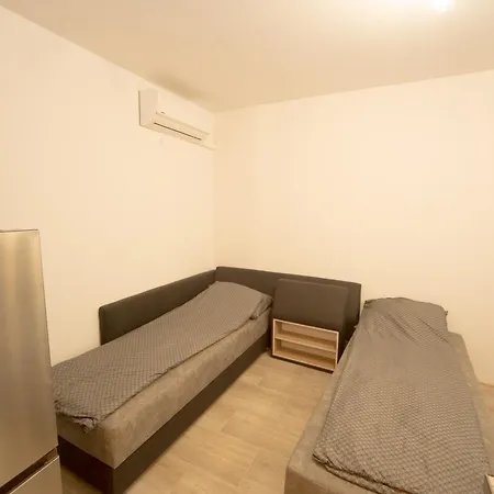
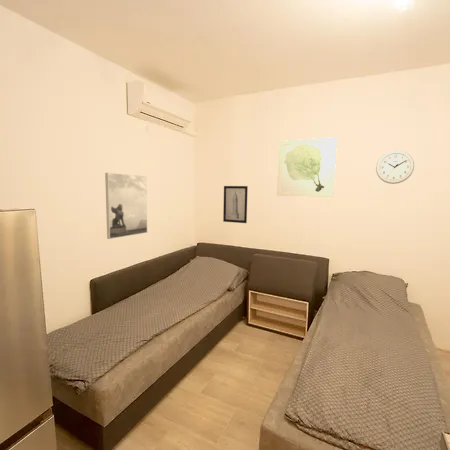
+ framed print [104,172,148,240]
+ wall clock [375,149,415,185]
+ wall art [222,185,249,224]
+ wall art [276,136,338,198]
